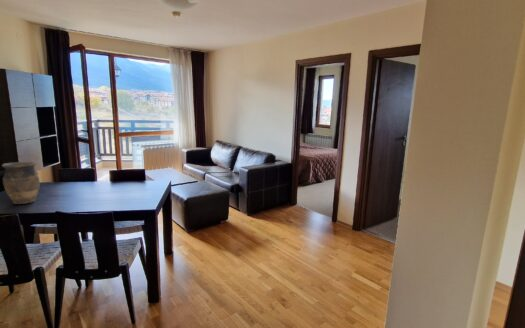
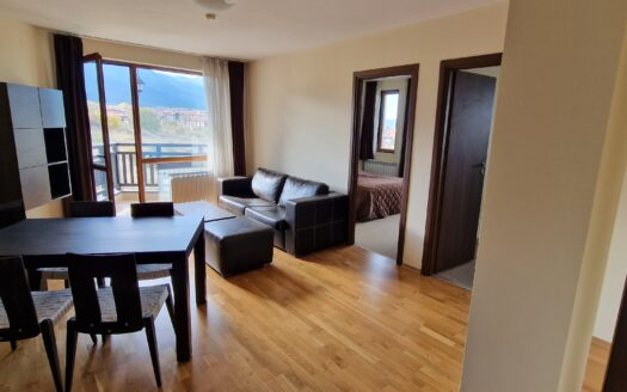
- vase [1,161,41,205]
